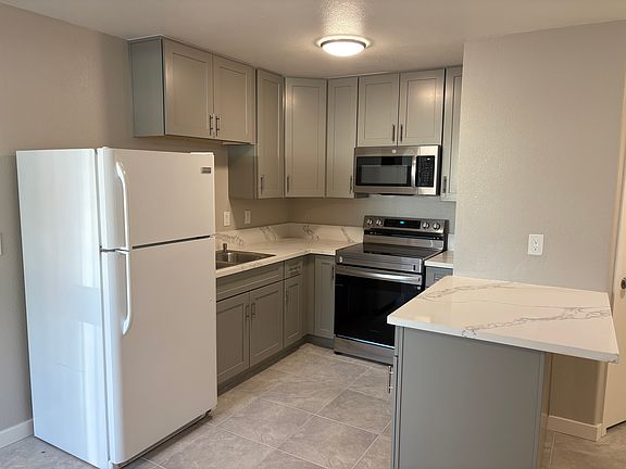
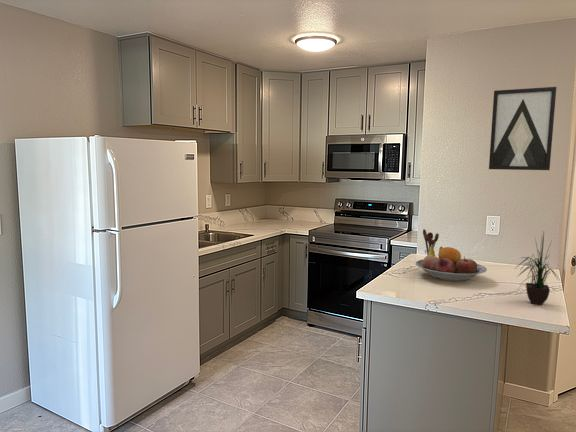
+ utensil holder [422,228,440,256]
+ wall art [488,86,557,171]
+ potted plant [515,232,563,306]
+ fruit bowl [414,246,488,282]
